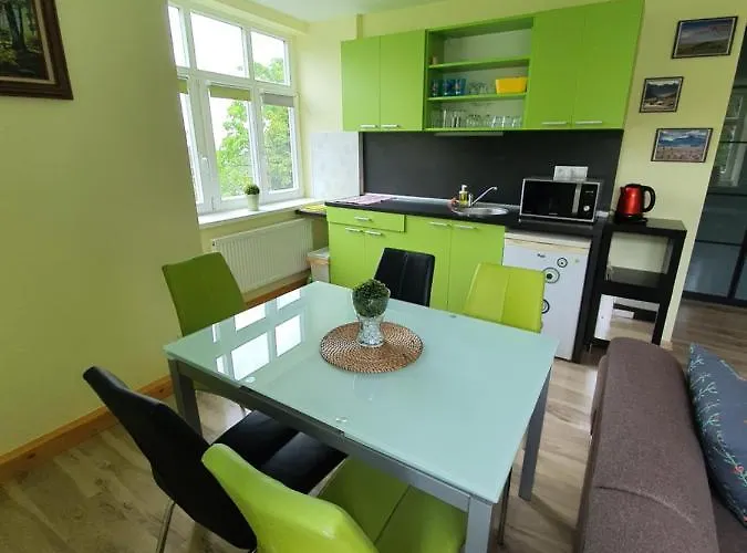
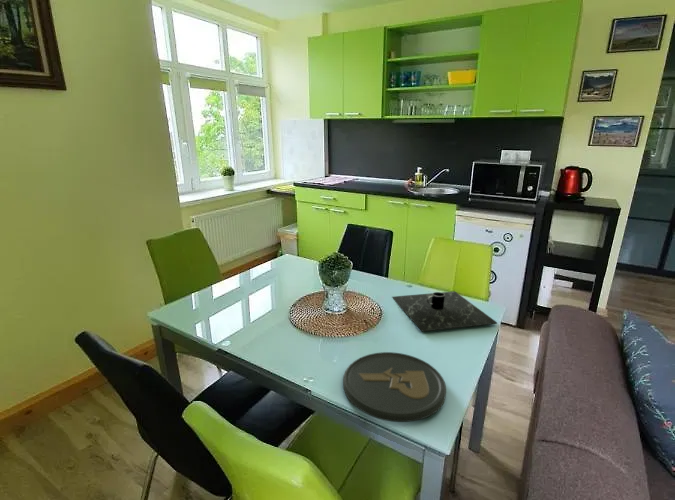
+ placemat [391,290,498,333]
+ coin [342,351,447,423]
